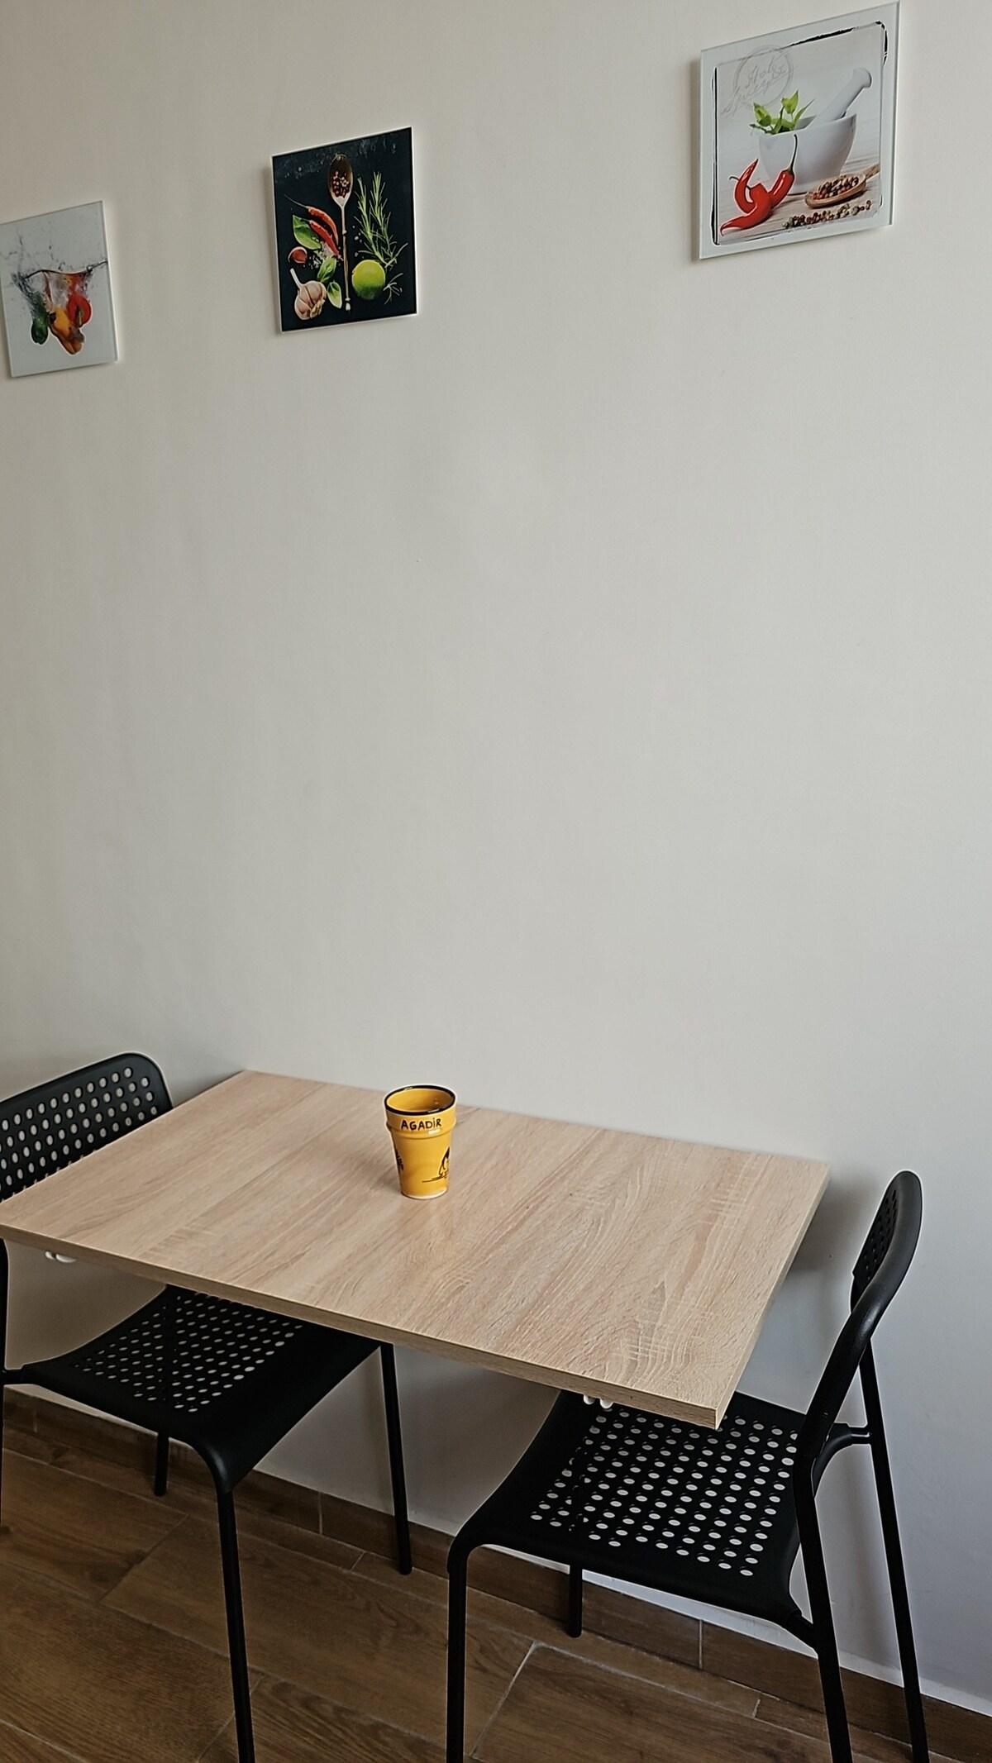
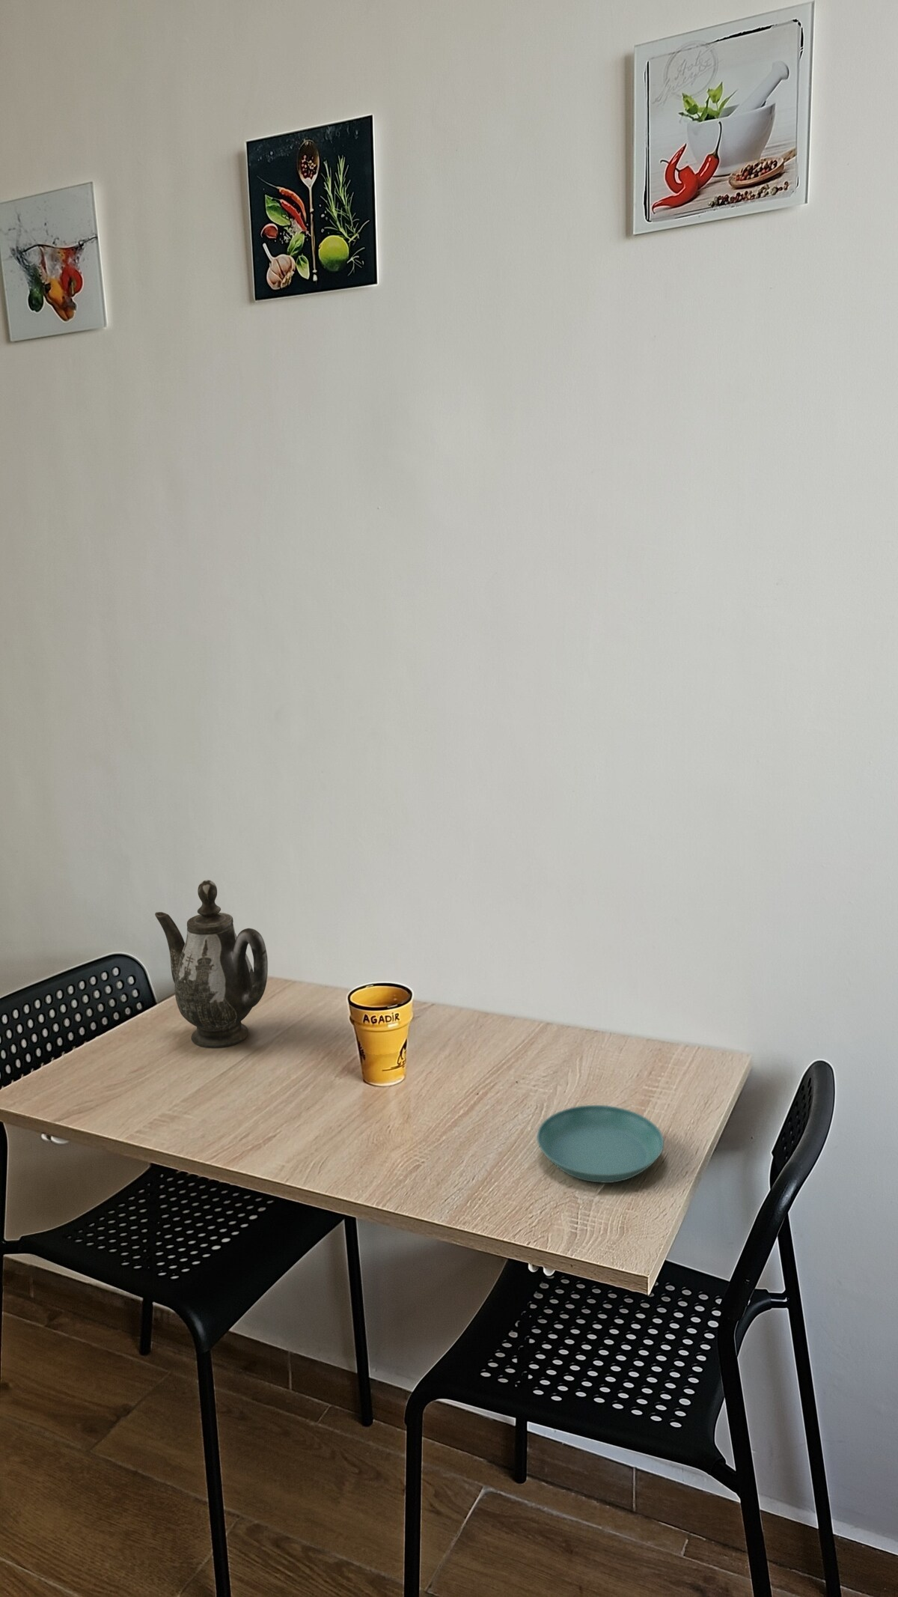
+ saucer [536,1105,664,1183]
+ teapot [155,879,269,1049]
